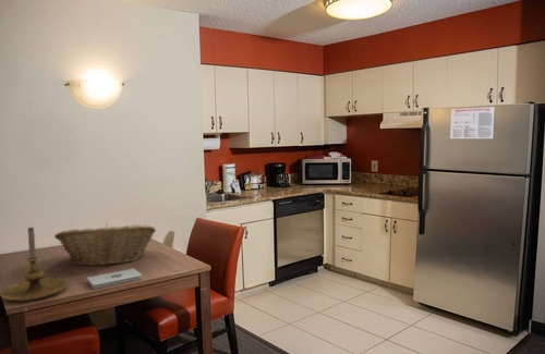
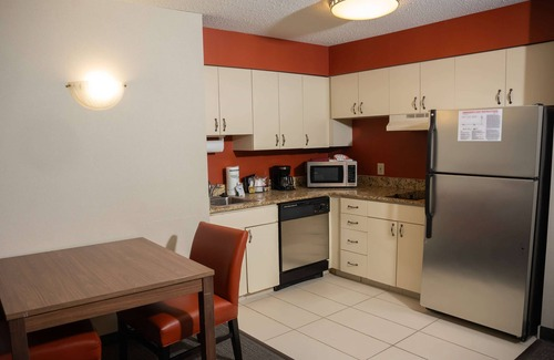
- fruit basket [53,222,157,267]
- candle holder [0,227,69,302]
- notepad [86,267,143,290]
